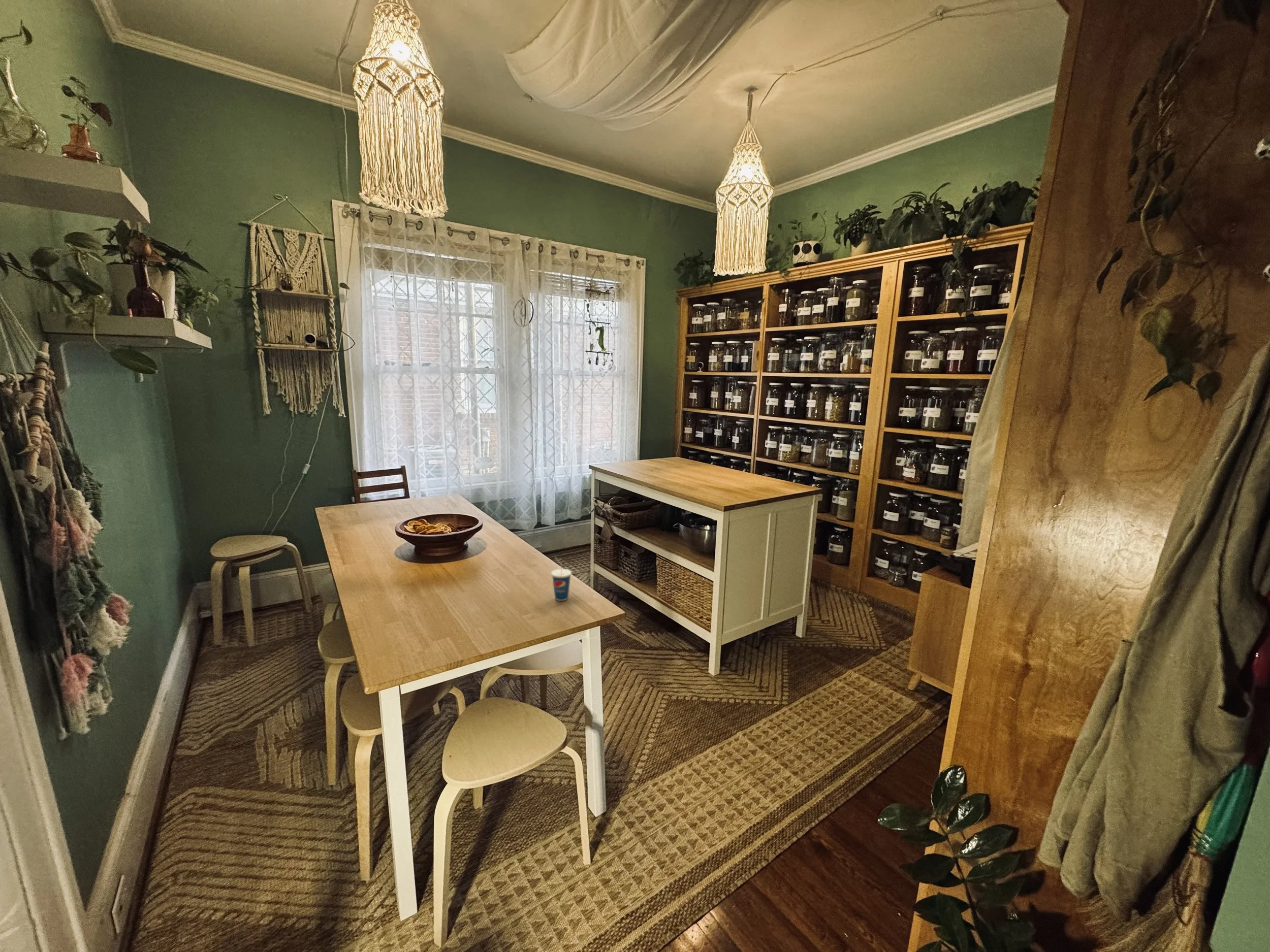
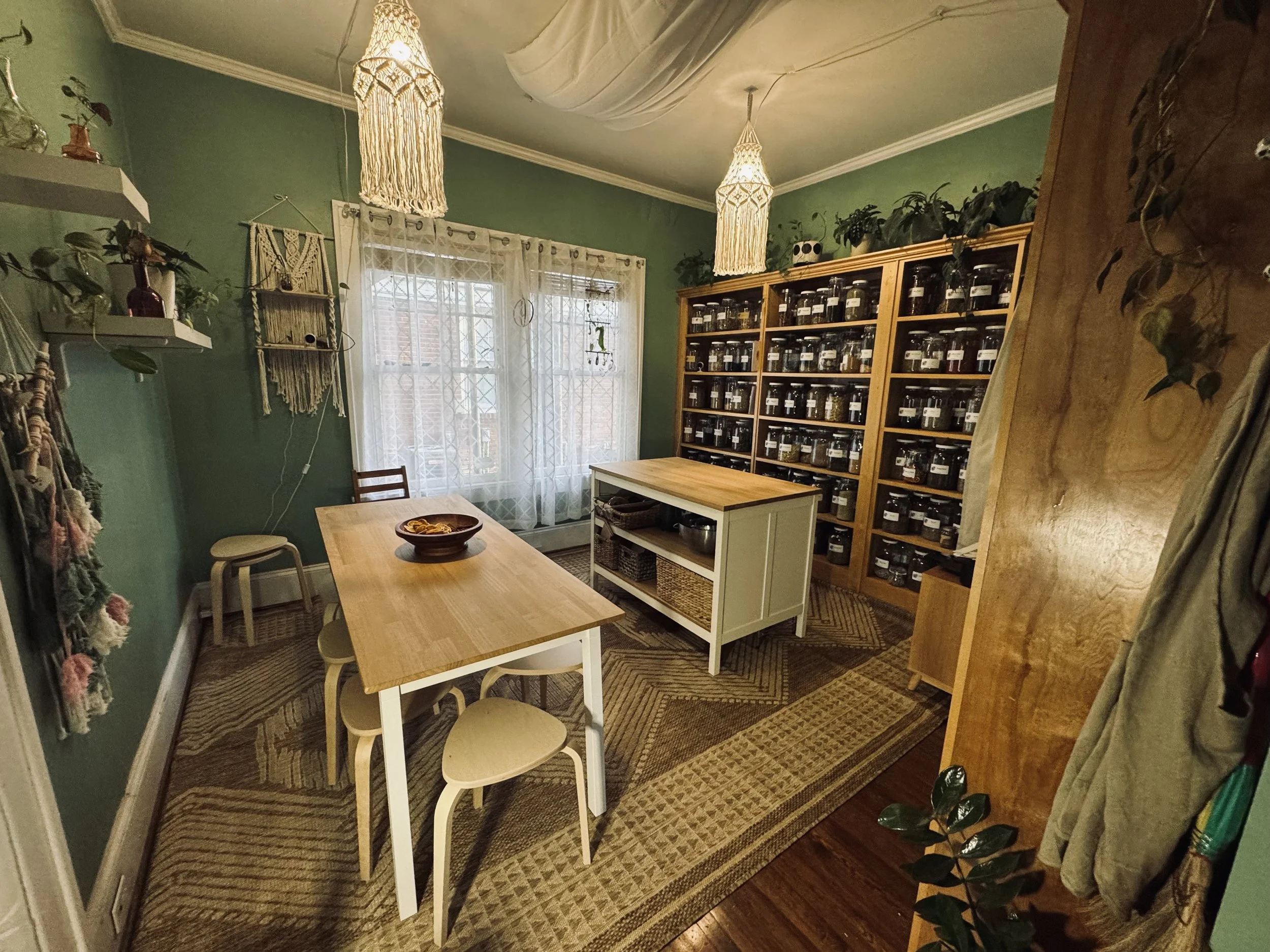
- cup [551,556,572,601]
